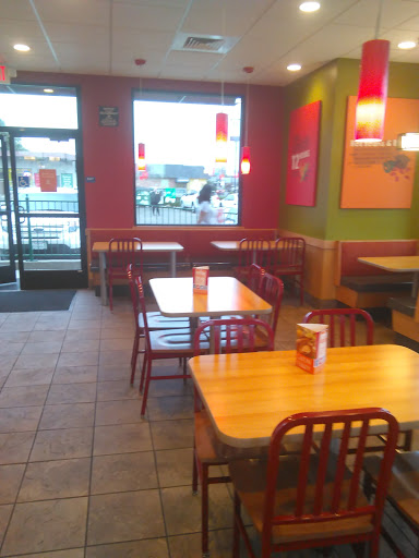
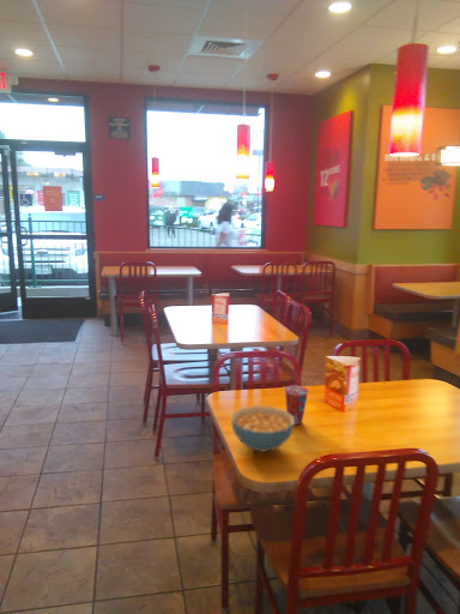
+ cup [283,384,309,426]
+ cereal bowl [230,405,295,453]
